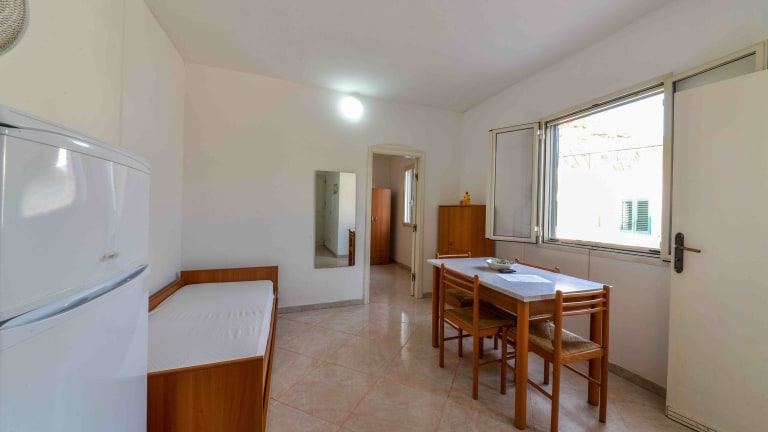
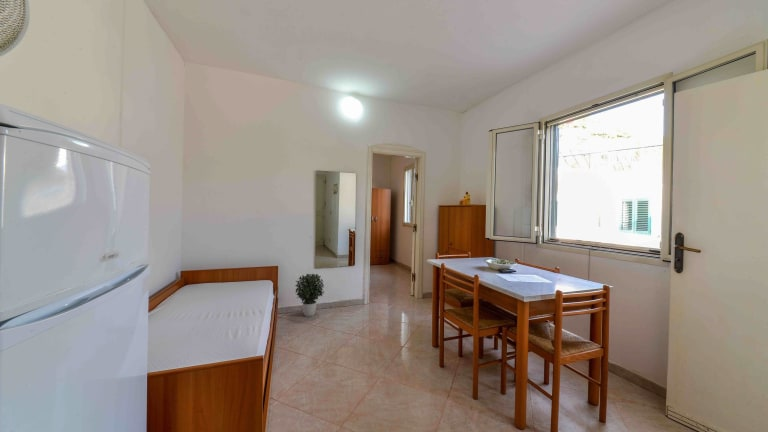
+ potted plant [294,273,325,318]
